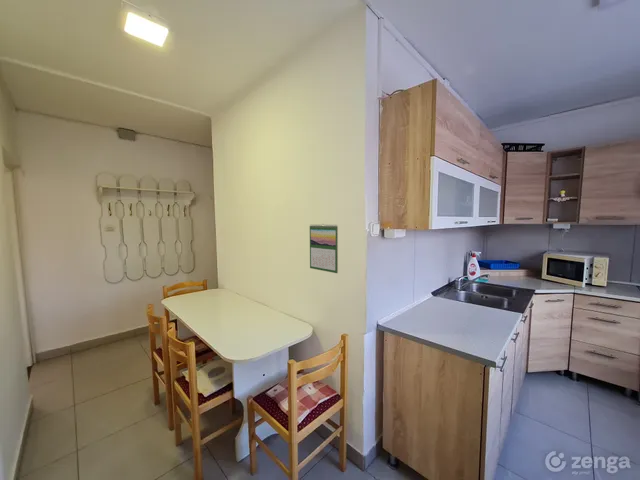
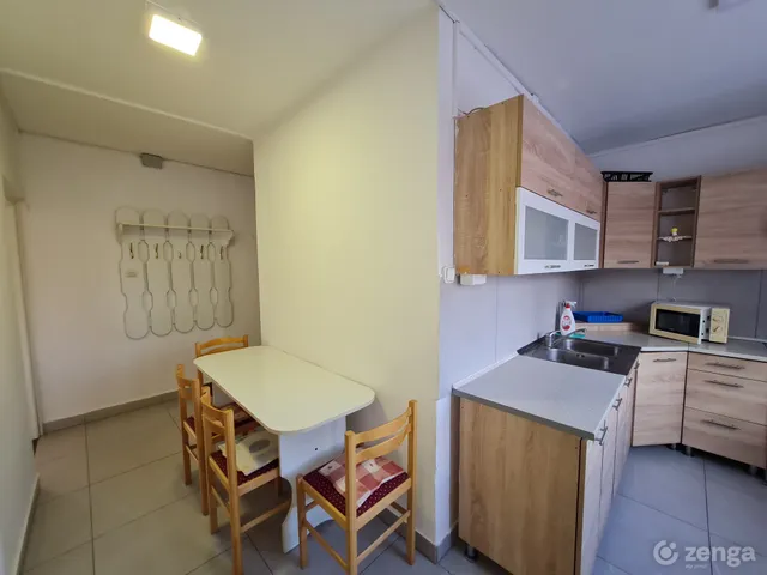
- calendar [309,223,339,274]
